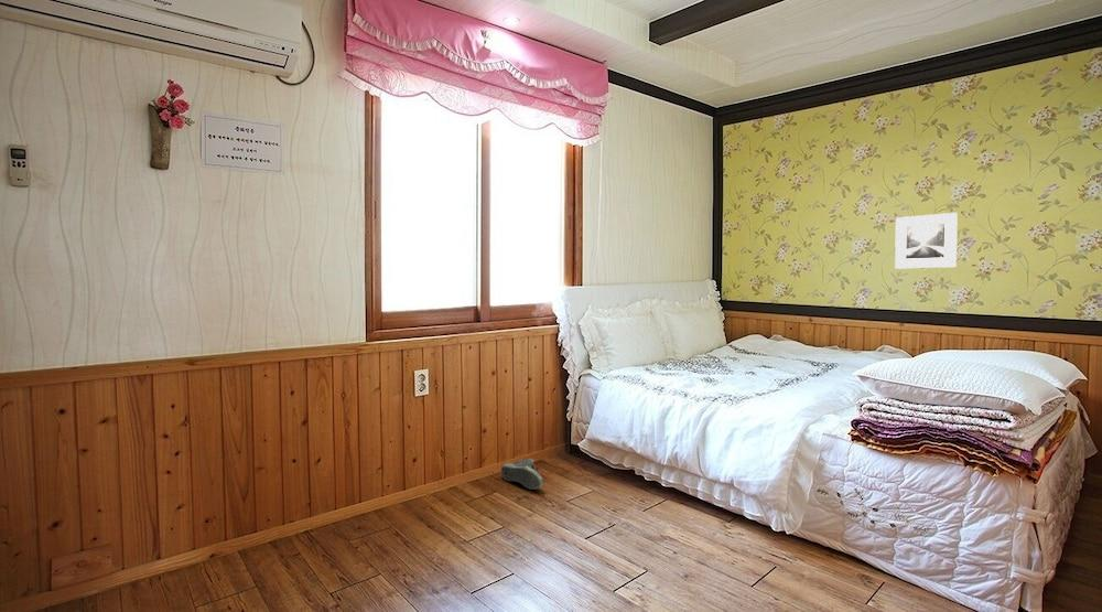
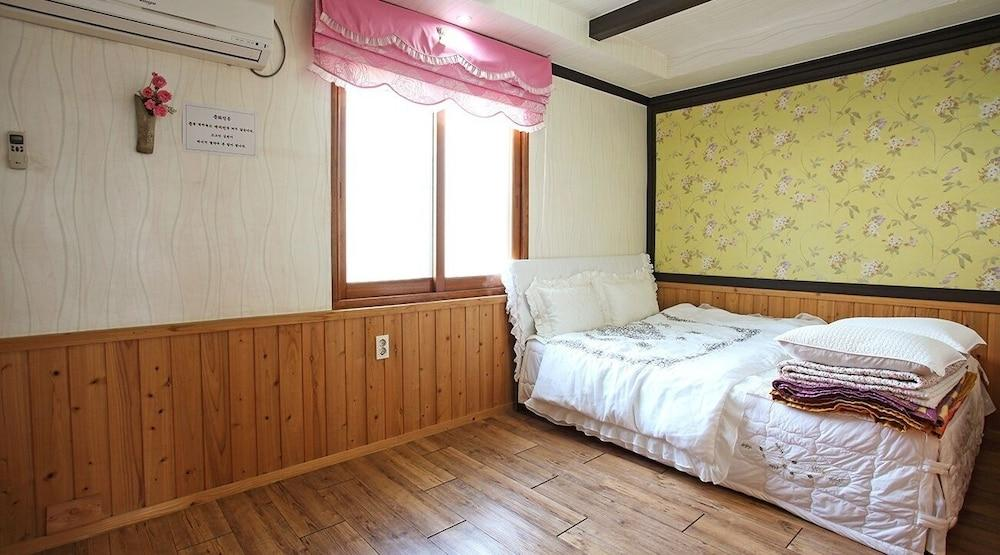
- sneaker [500,458,544,490]
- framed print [894,212,959,270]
